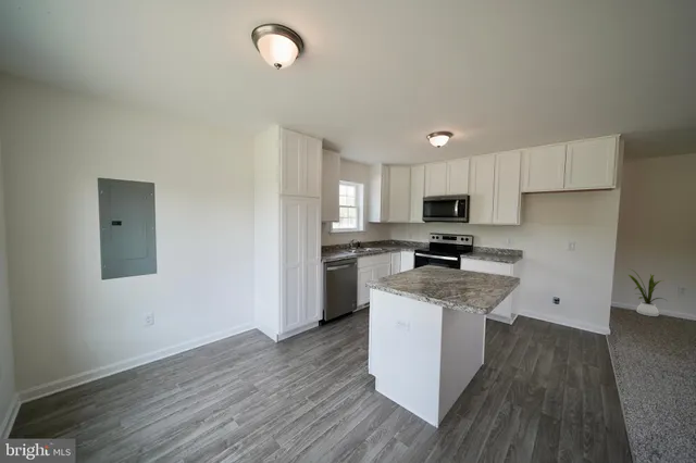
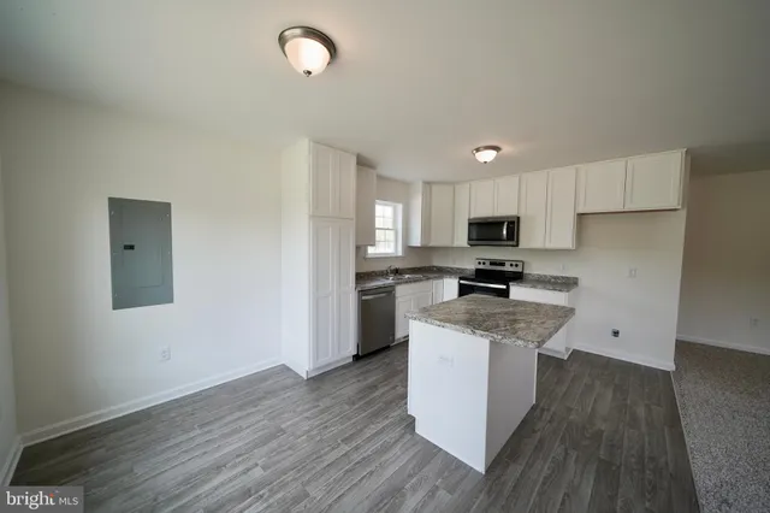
- house plant [627,267,667,317]
